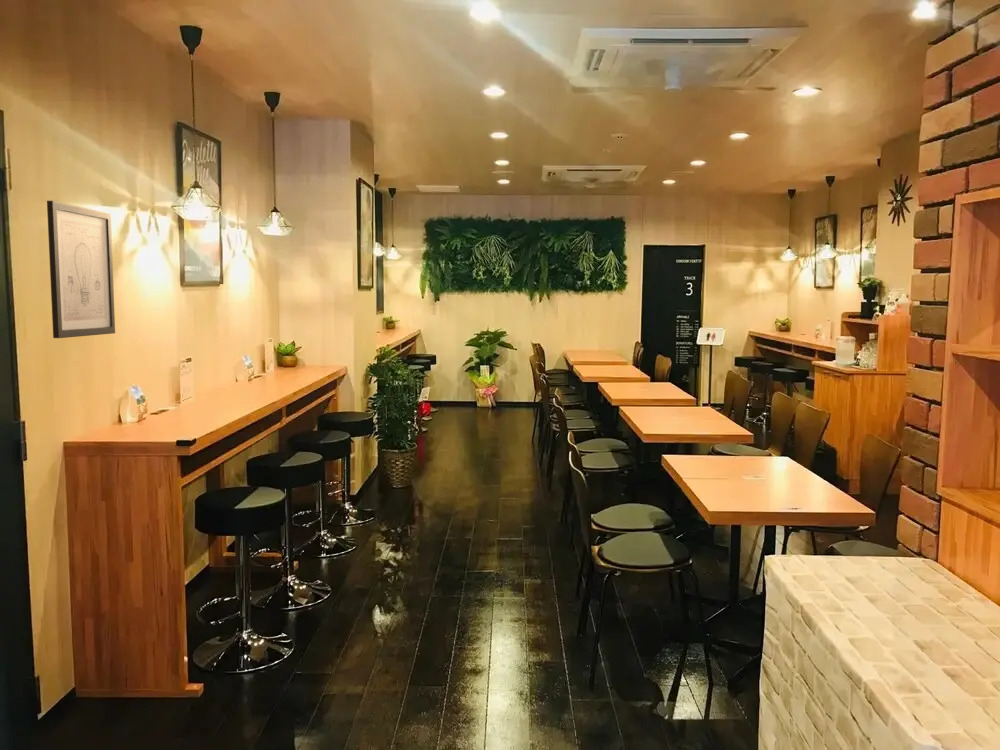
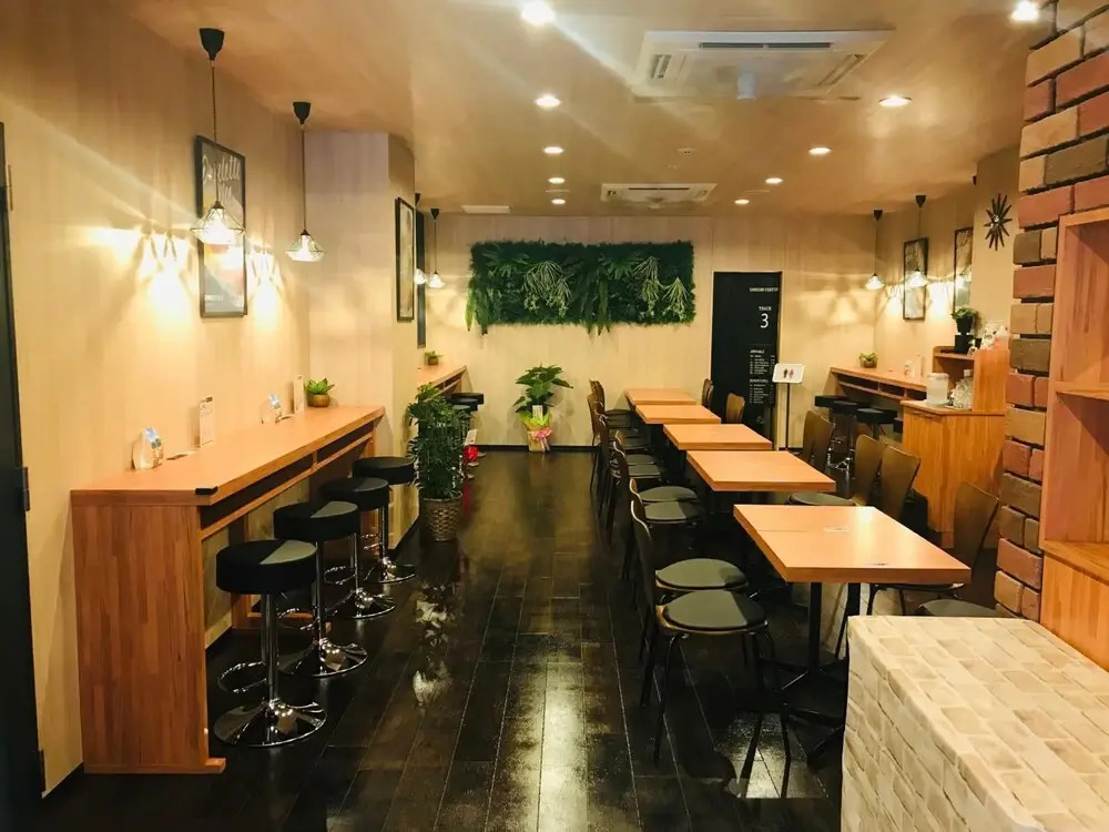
- wall art [46,200,116,339]
